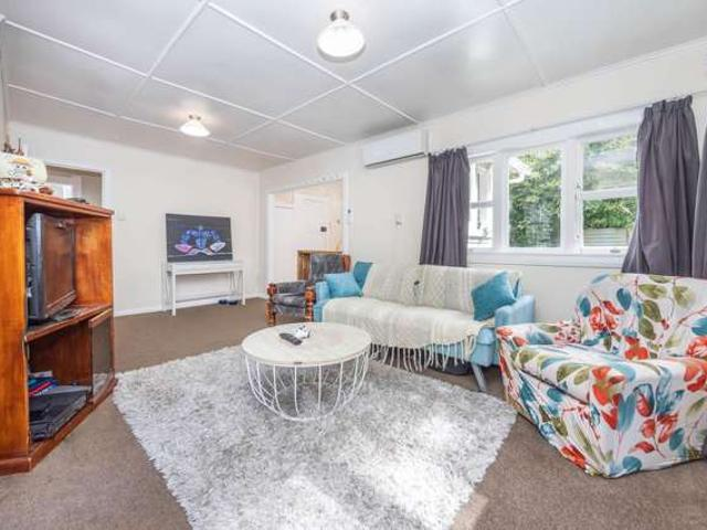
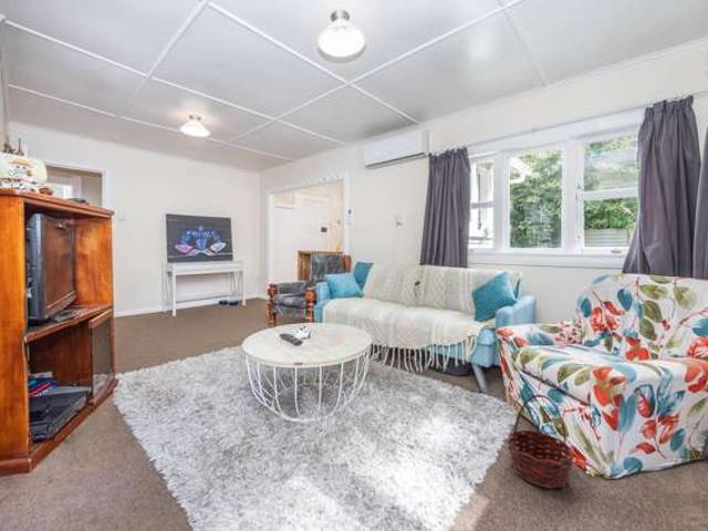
+ basket [507,394,575,490]
